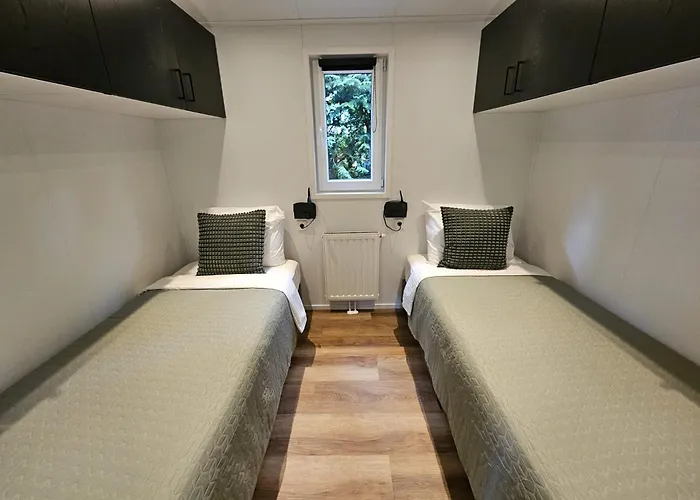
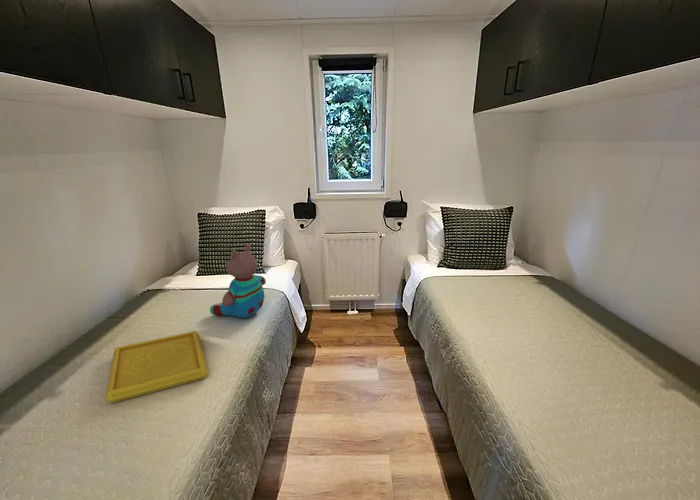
+ teddy bear [209,243,267,319]
+ serving tray [104,330,209,404]
